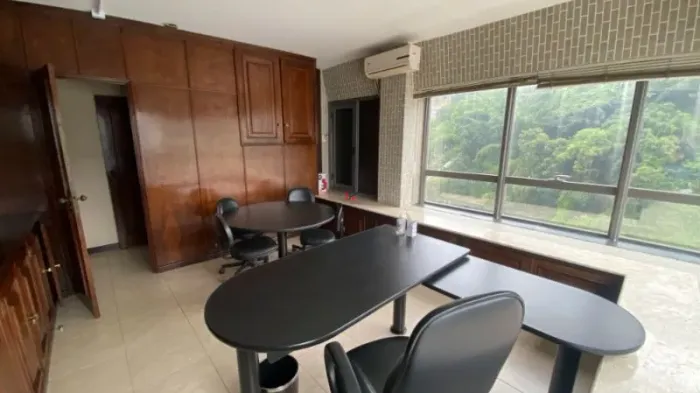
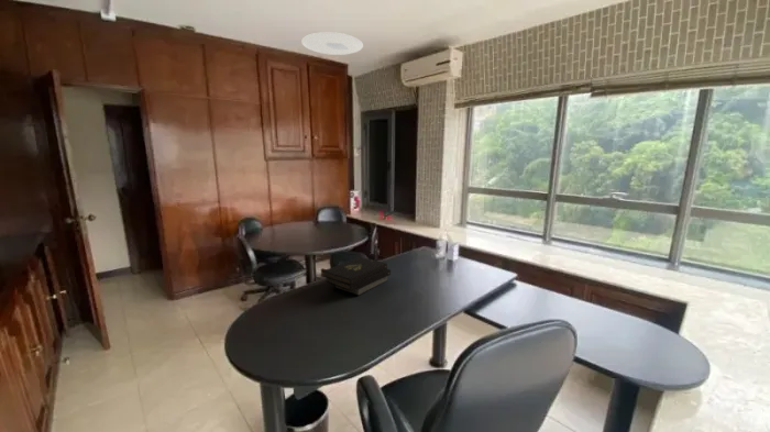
+ ceiling light [300,31,364,56]
+ book [321,256,392,297]
